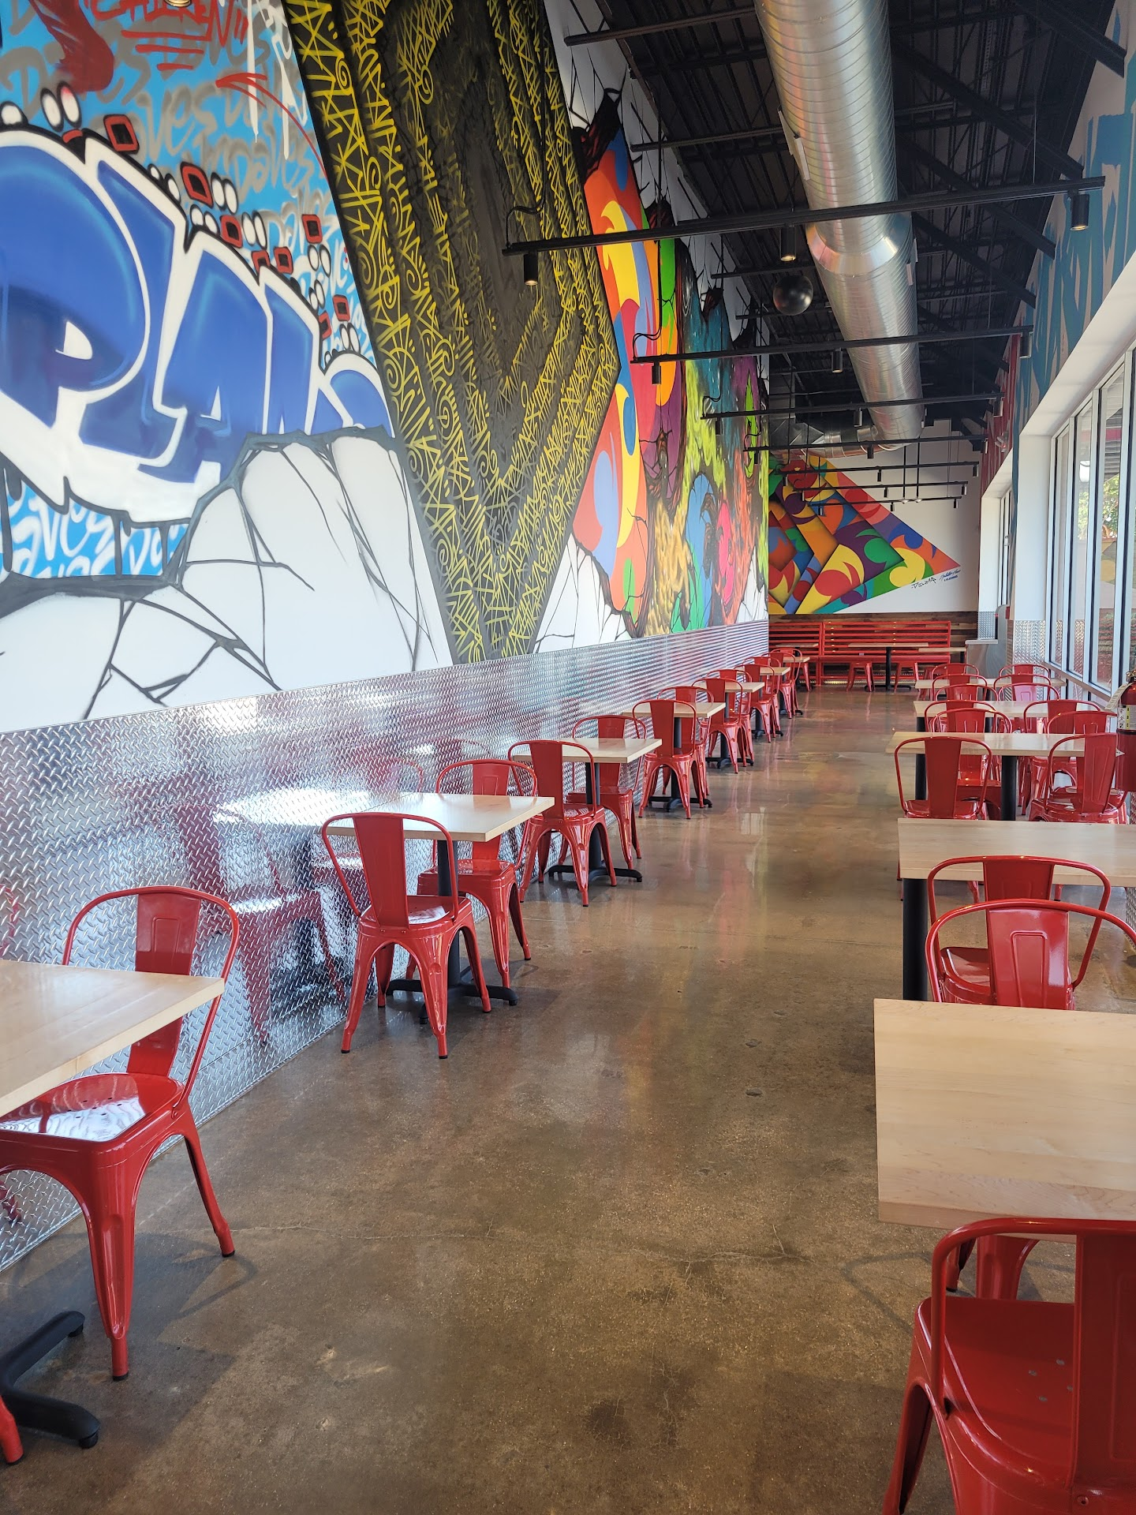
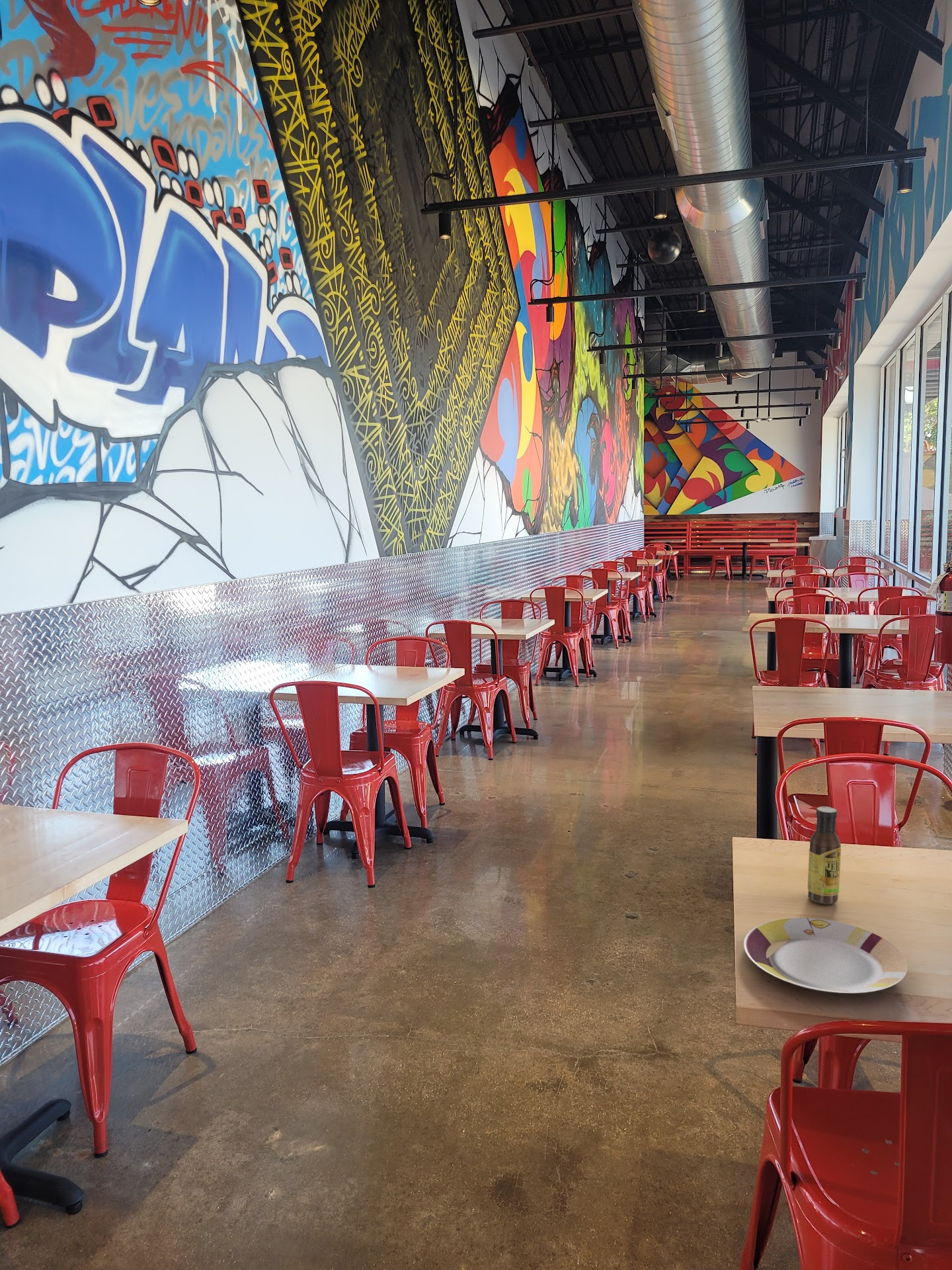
+ plate [743,917,908,995]
+ sauce bottle [807,806,842,905]
